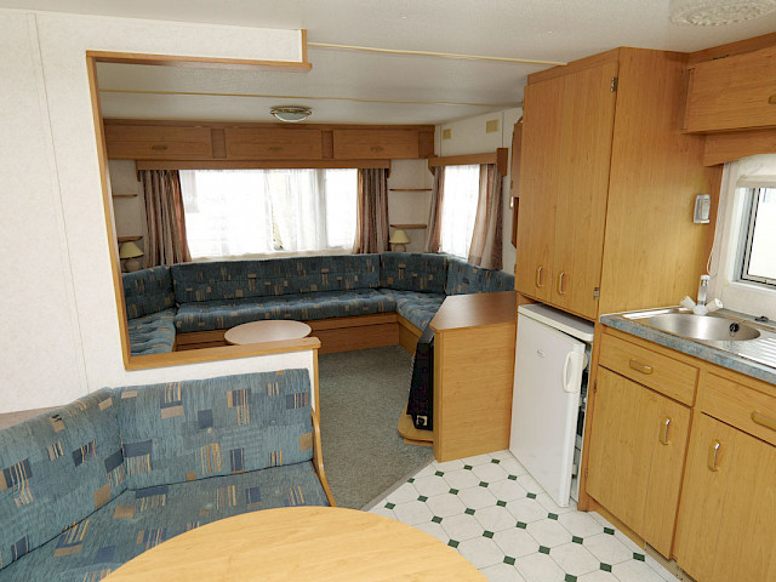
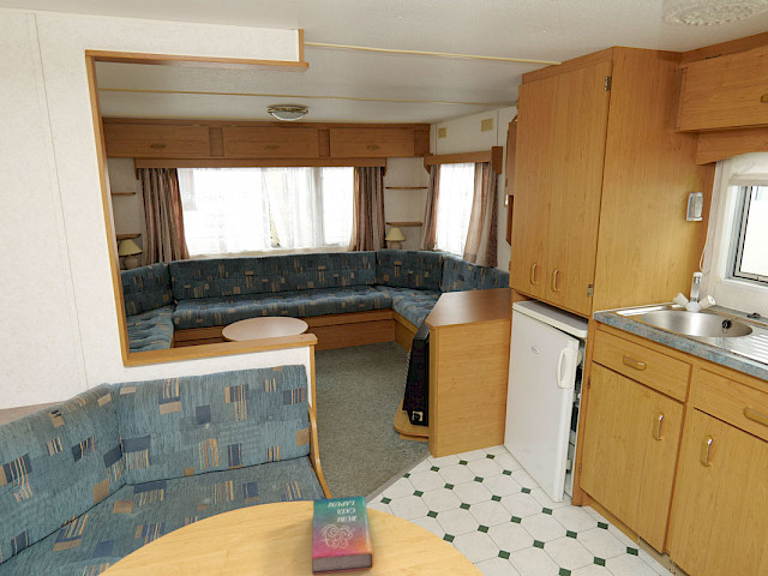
+ book [311,496,374,575]
